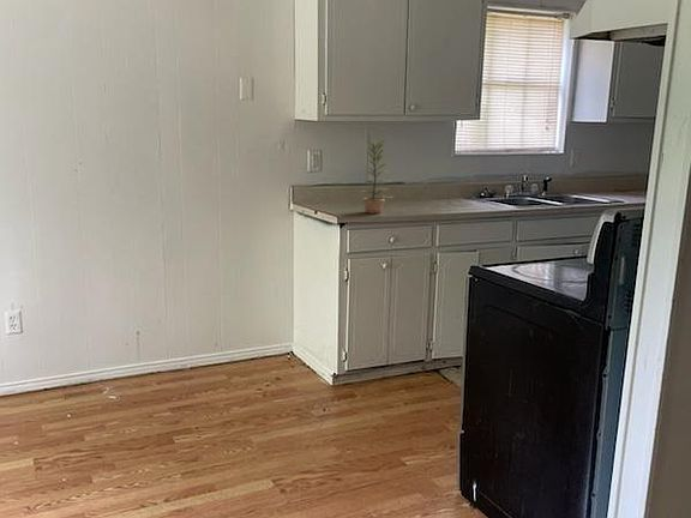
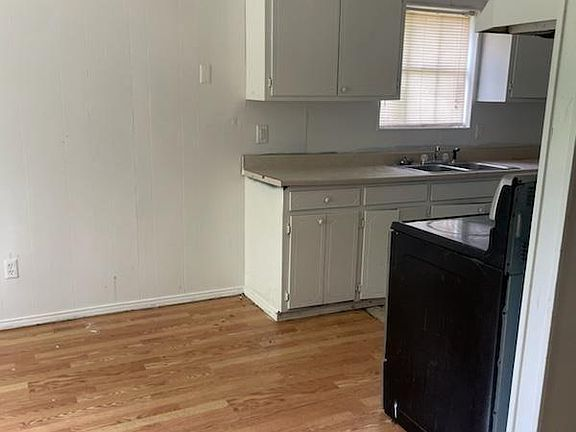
- plant [361,139,396,215]
